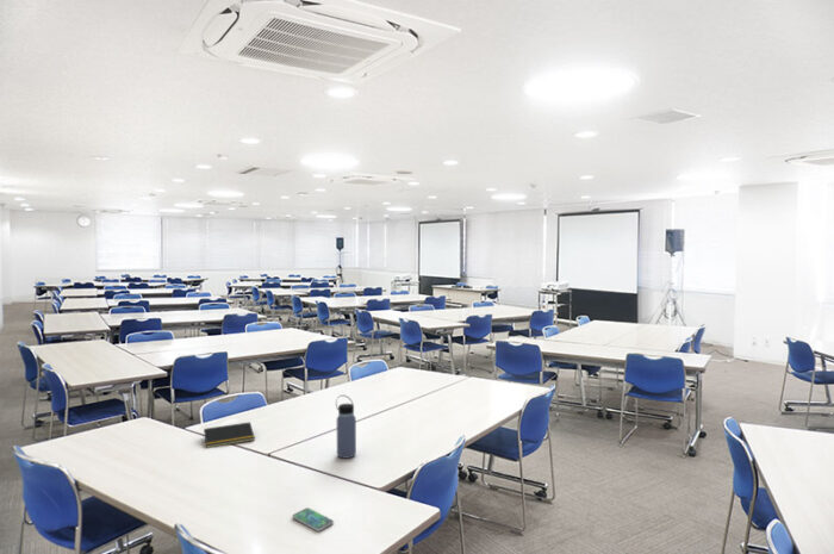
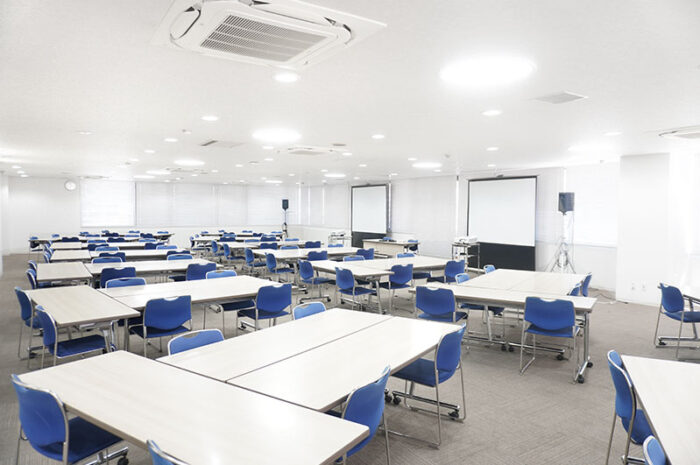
- notepad [203,421,256,449]
- water bottle [335,394,357,460]
- smartphone [291,506,335,533]
